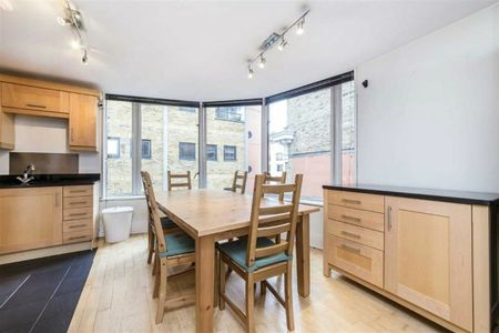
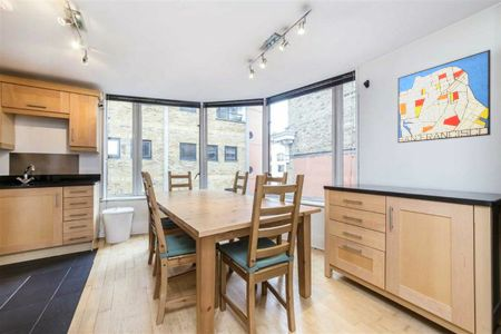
+ wall art [396,49,492,144]
